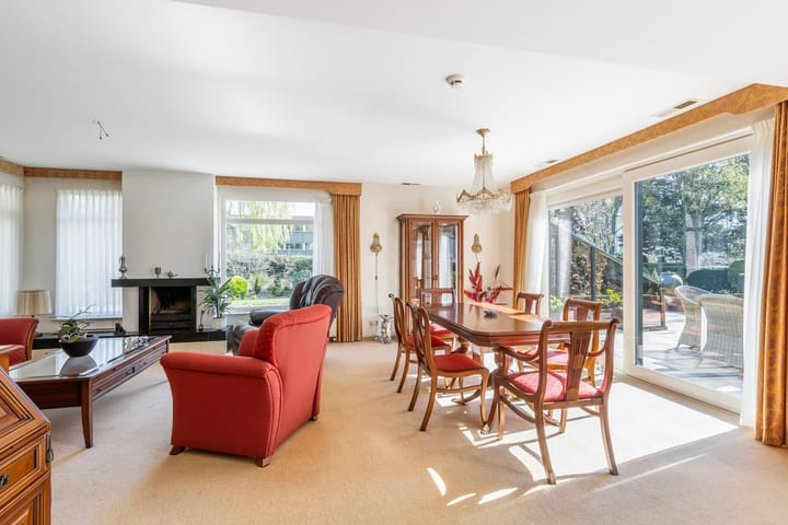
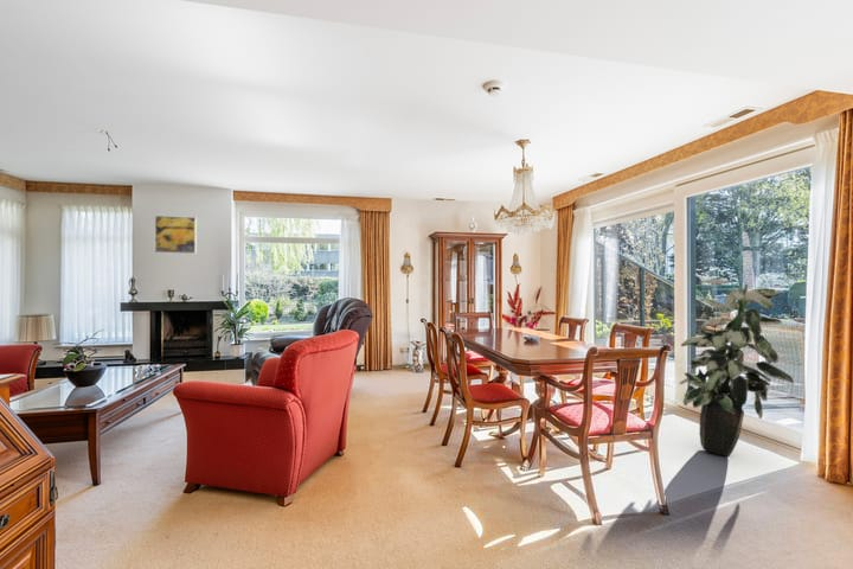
+ indoor plant [678,277,795,458]
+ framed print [154,215,198,255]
